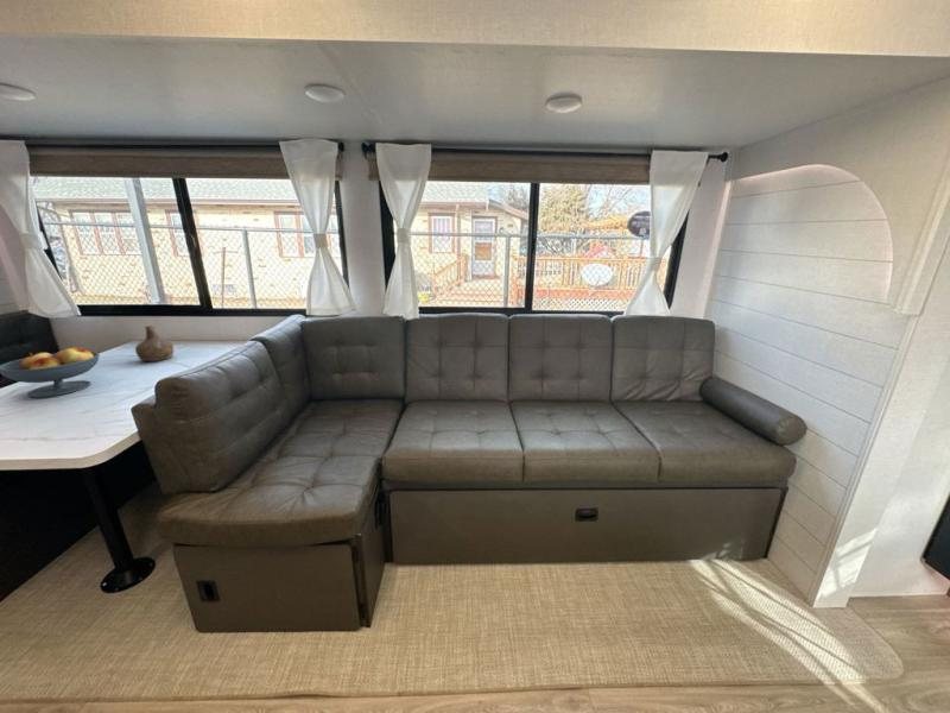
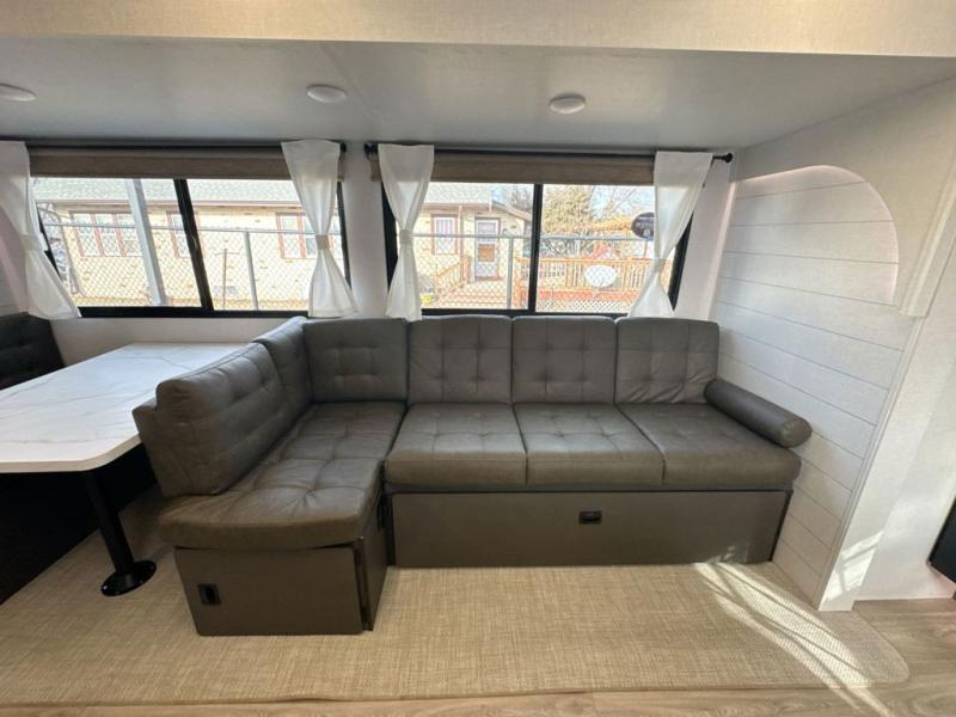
- fruit bowl [0,346,101,398]
- bottle [134,324,175,362]
